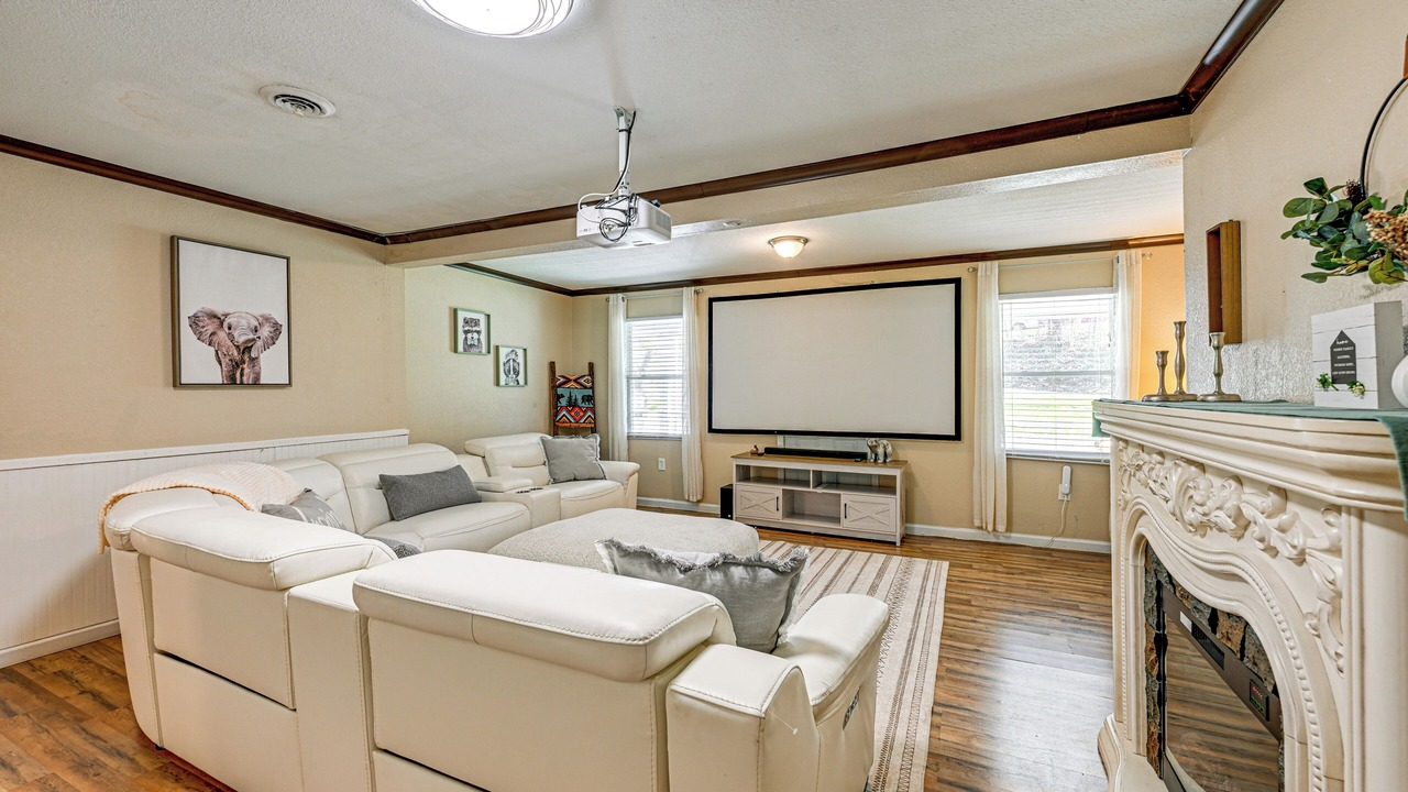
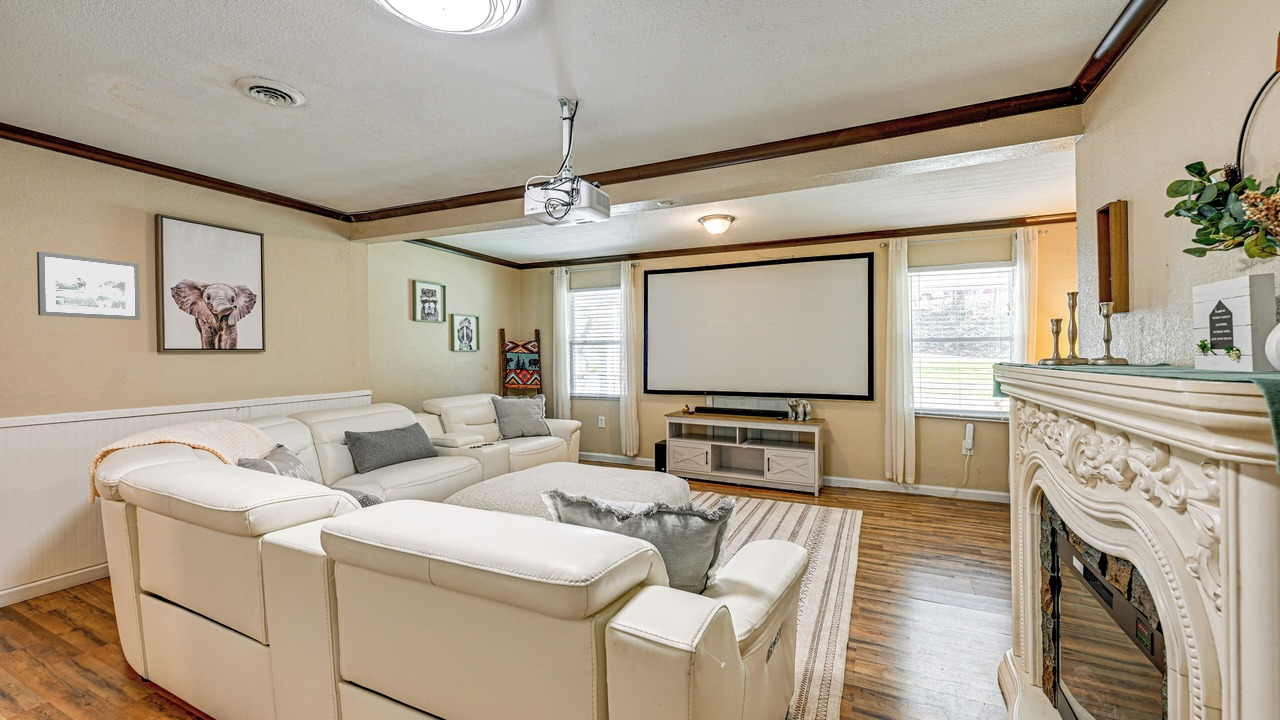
+ picture frame [36,251,141,321]
